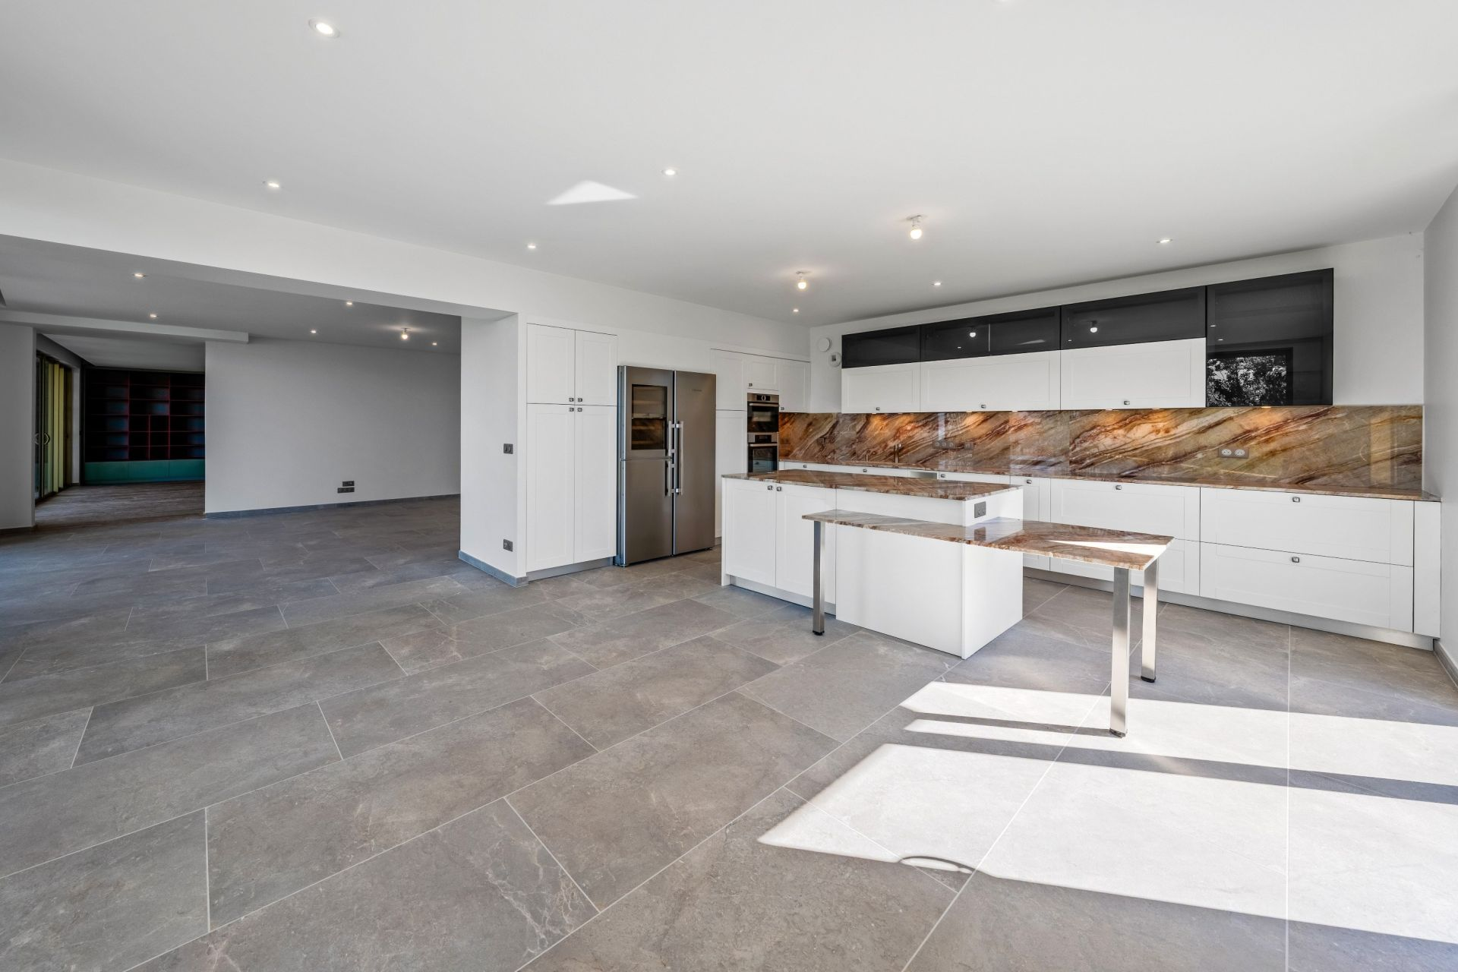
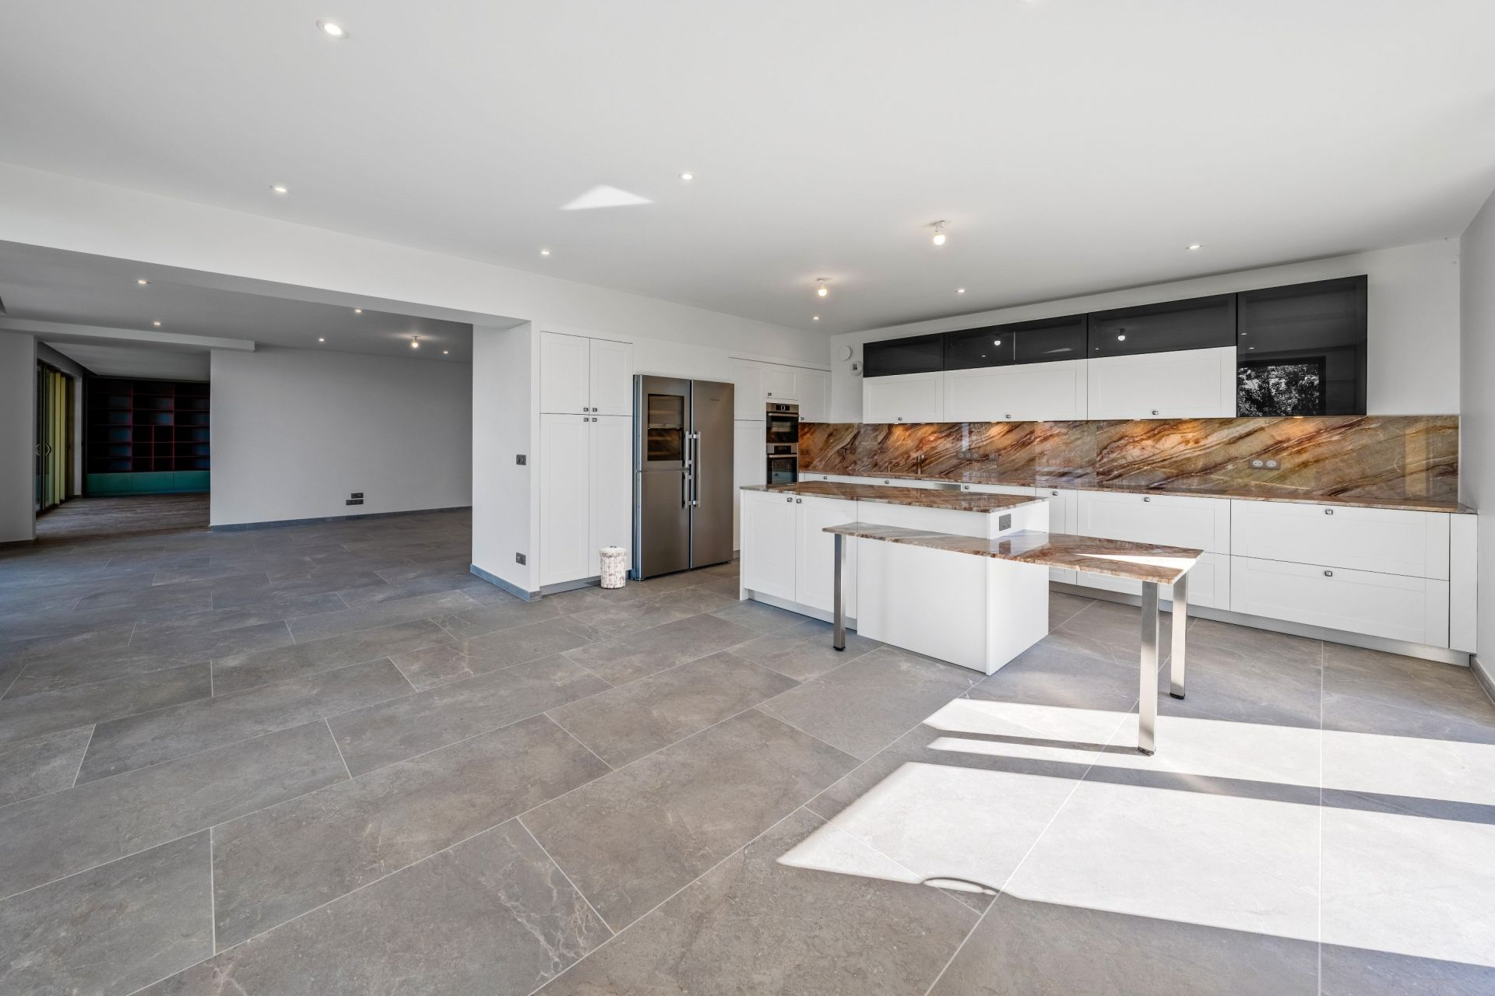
+ trash can [598,546,627,589]
